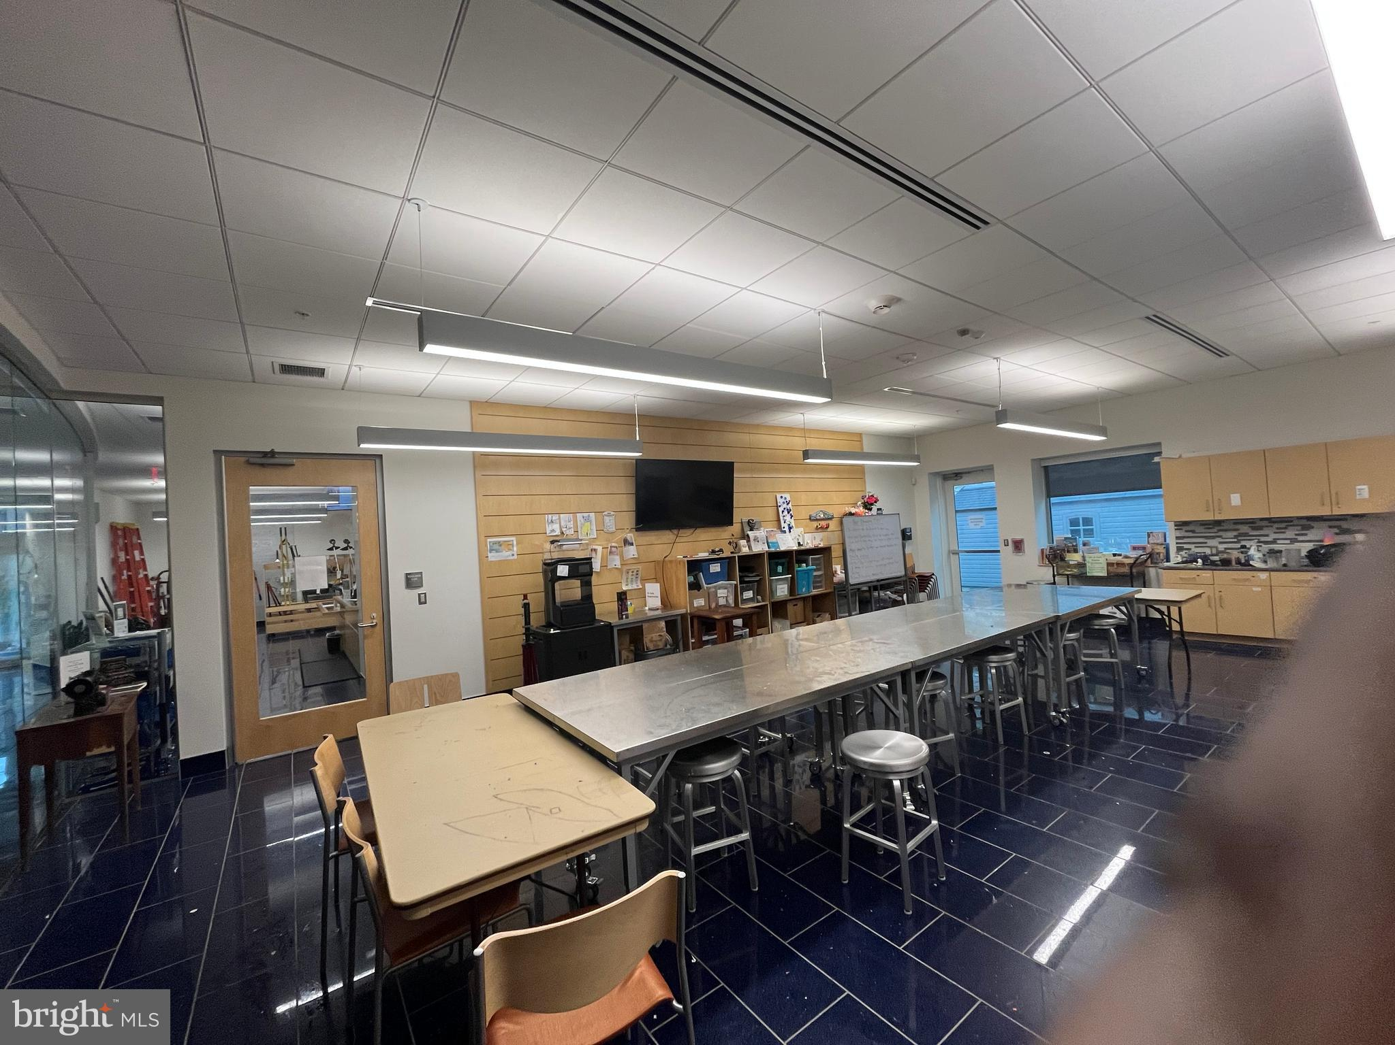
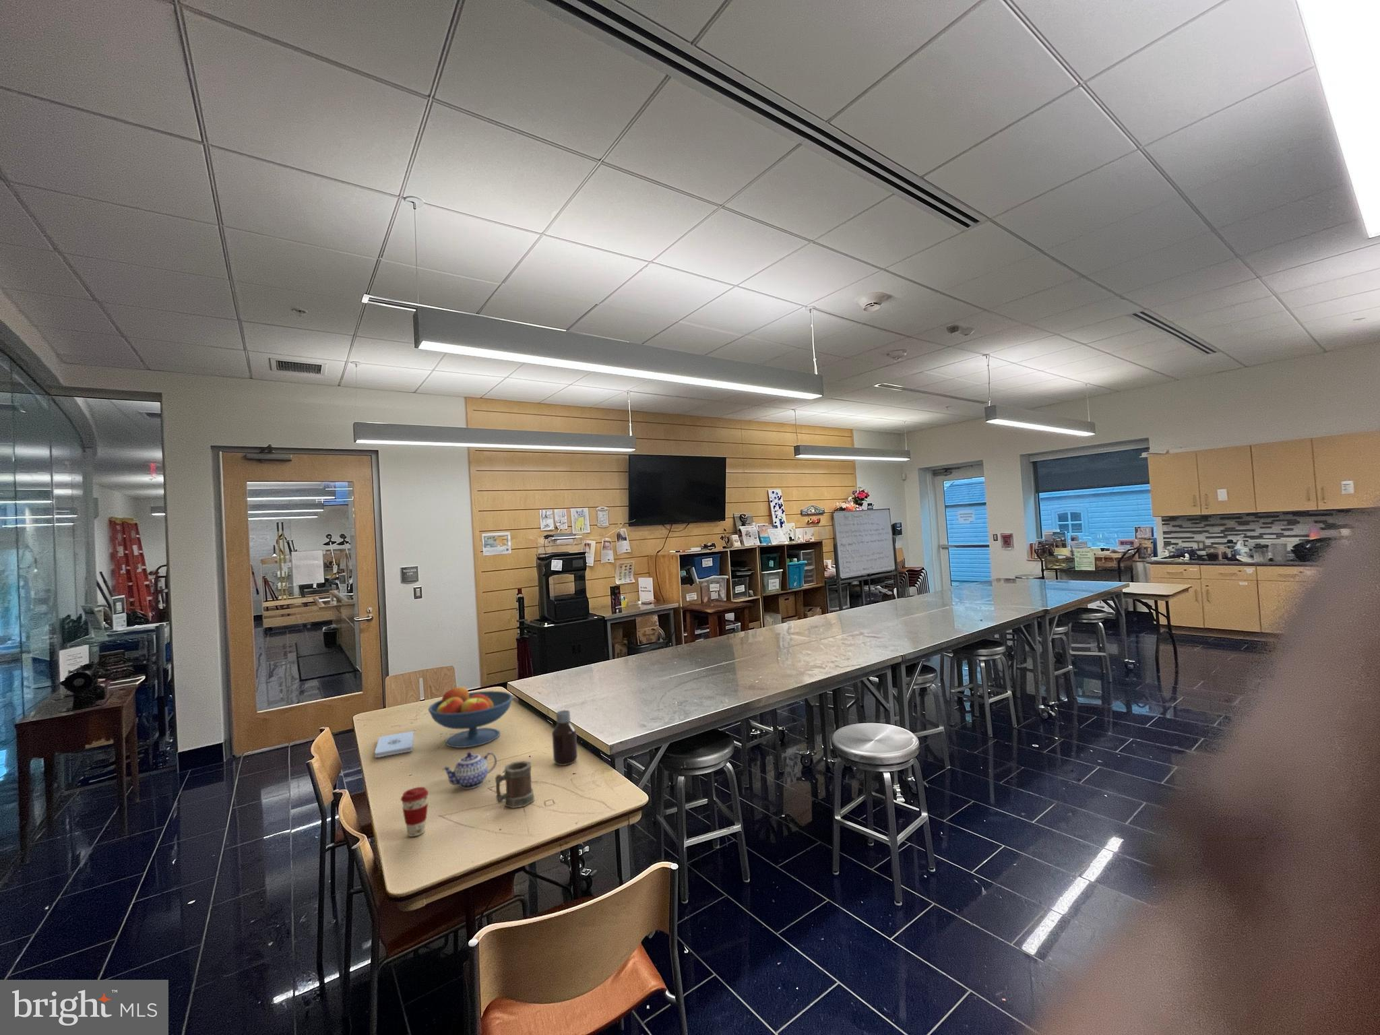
+ teapot [442,751,498,789]
+ bottle [551,710,578,766]
+ mug [494,760,535,809]
+ coffee cup [400,786,429,837]
+ notepad [374,731,414,758]
+ fruit bowl [427,686,514,749]
